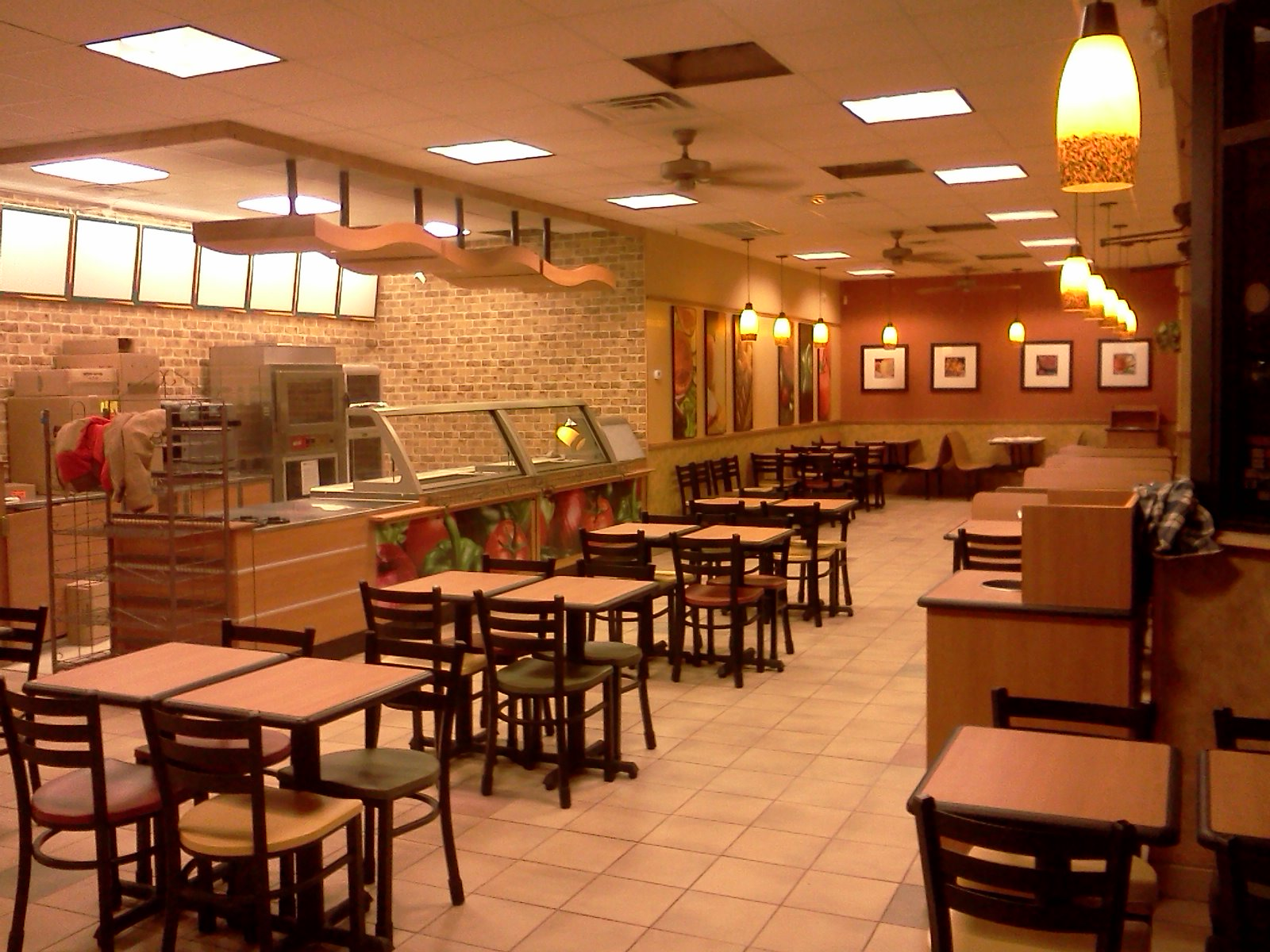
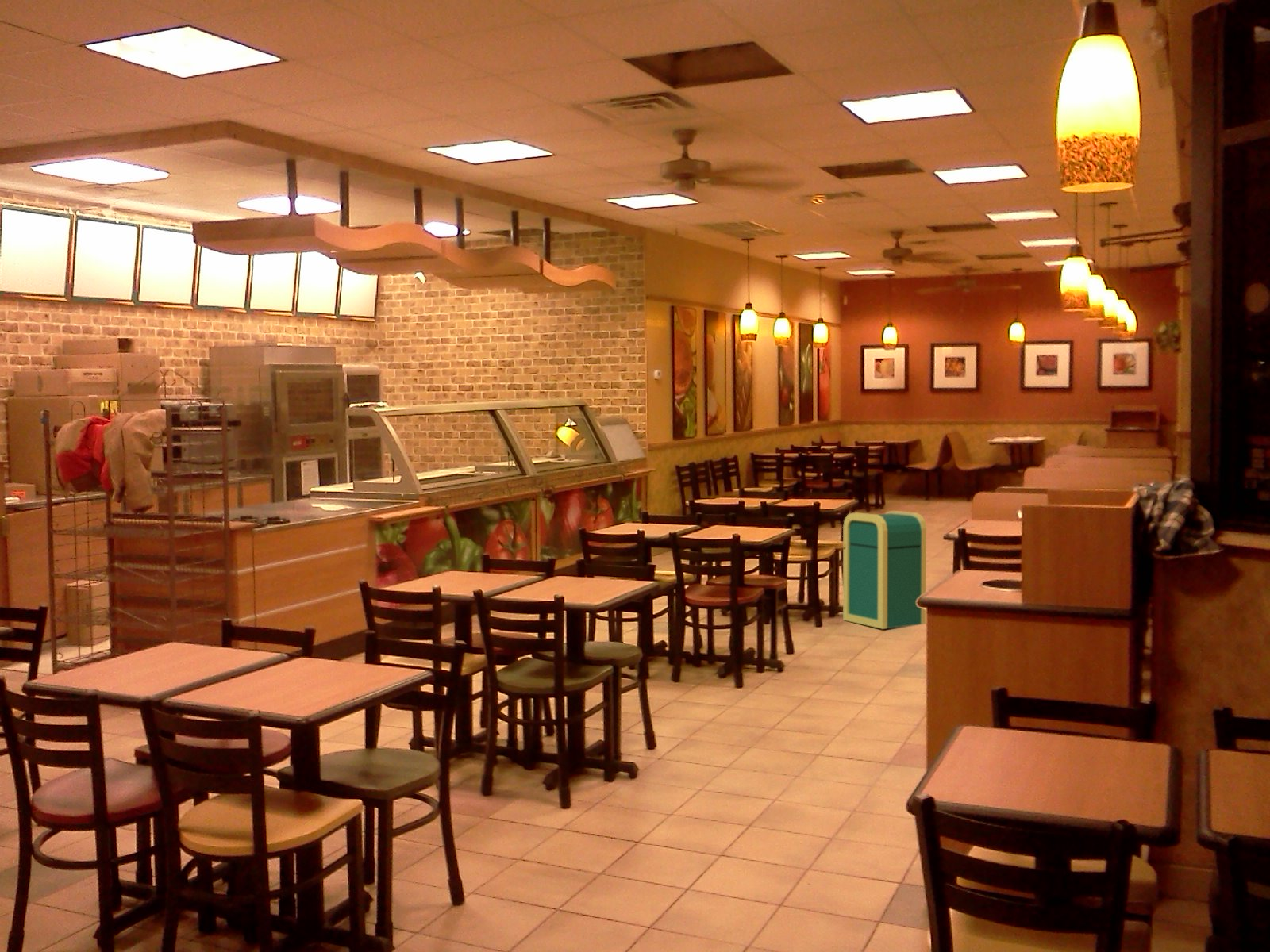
+ trash can [842,510,927,630]
